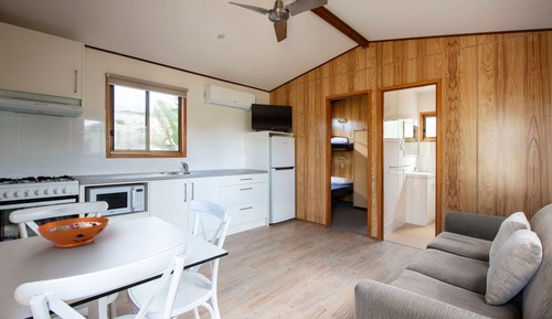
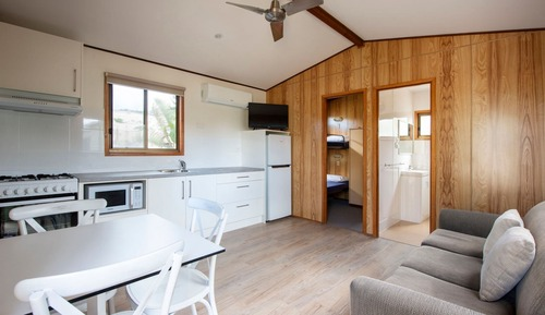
- decorative bowl [36,216,109,248]
